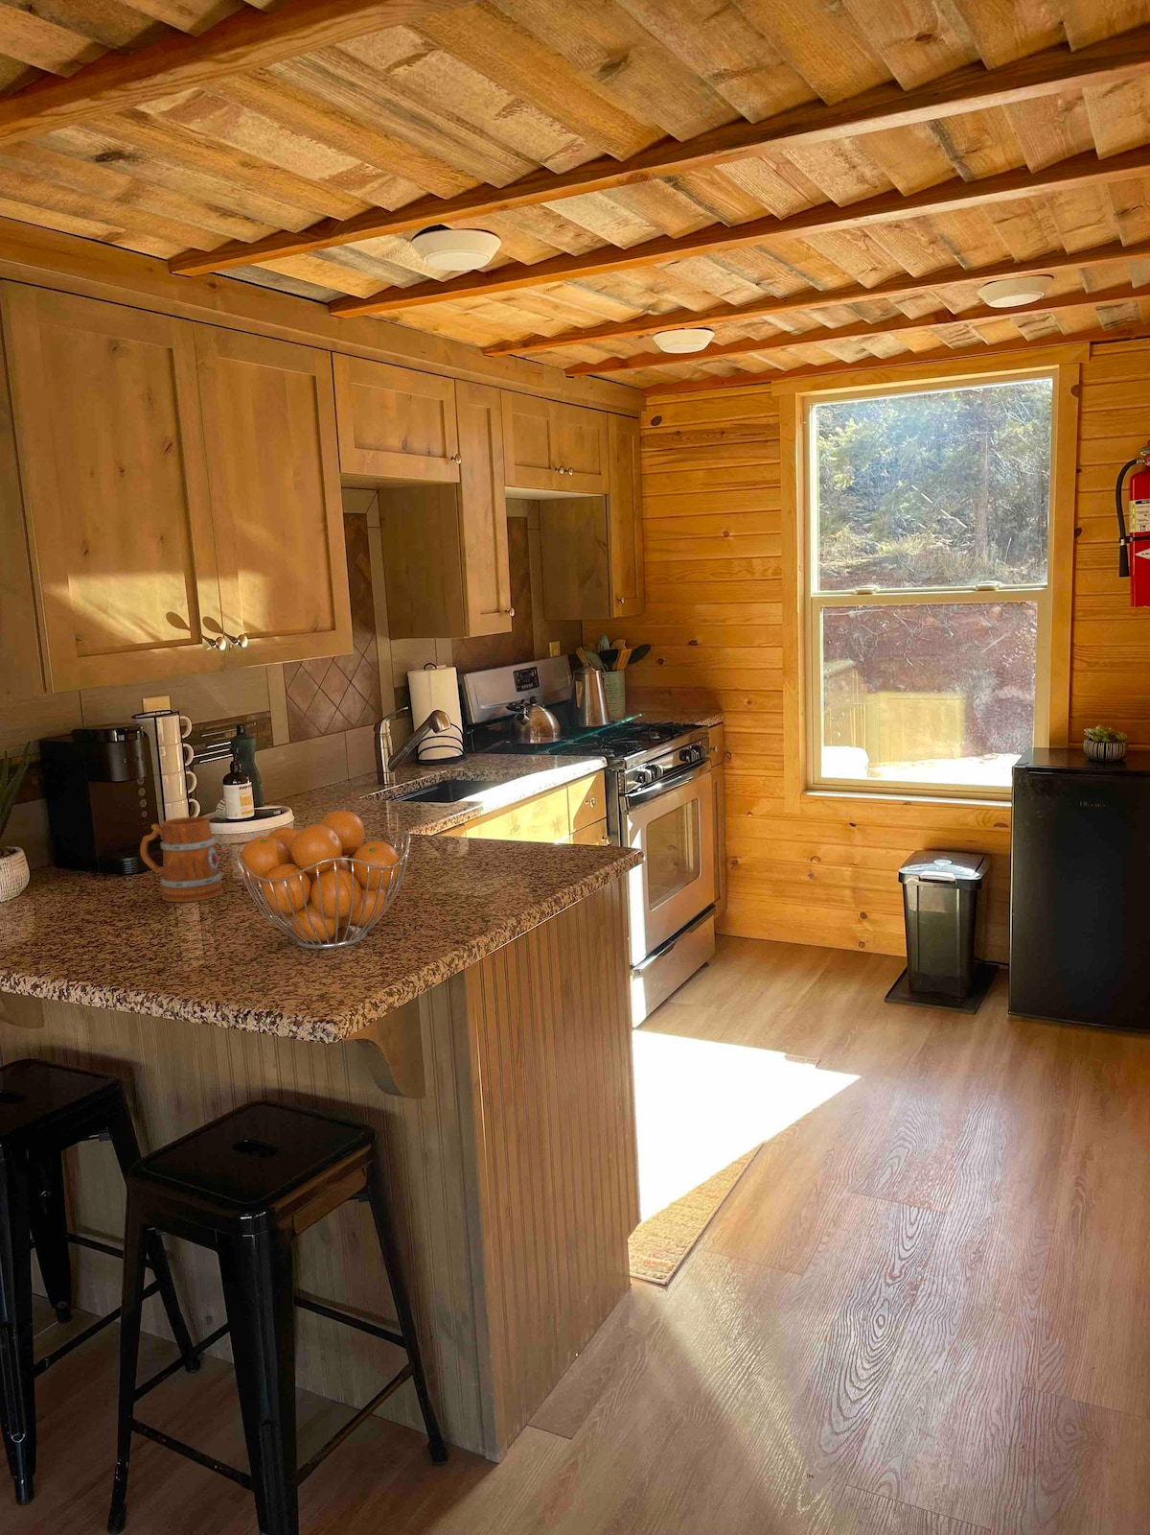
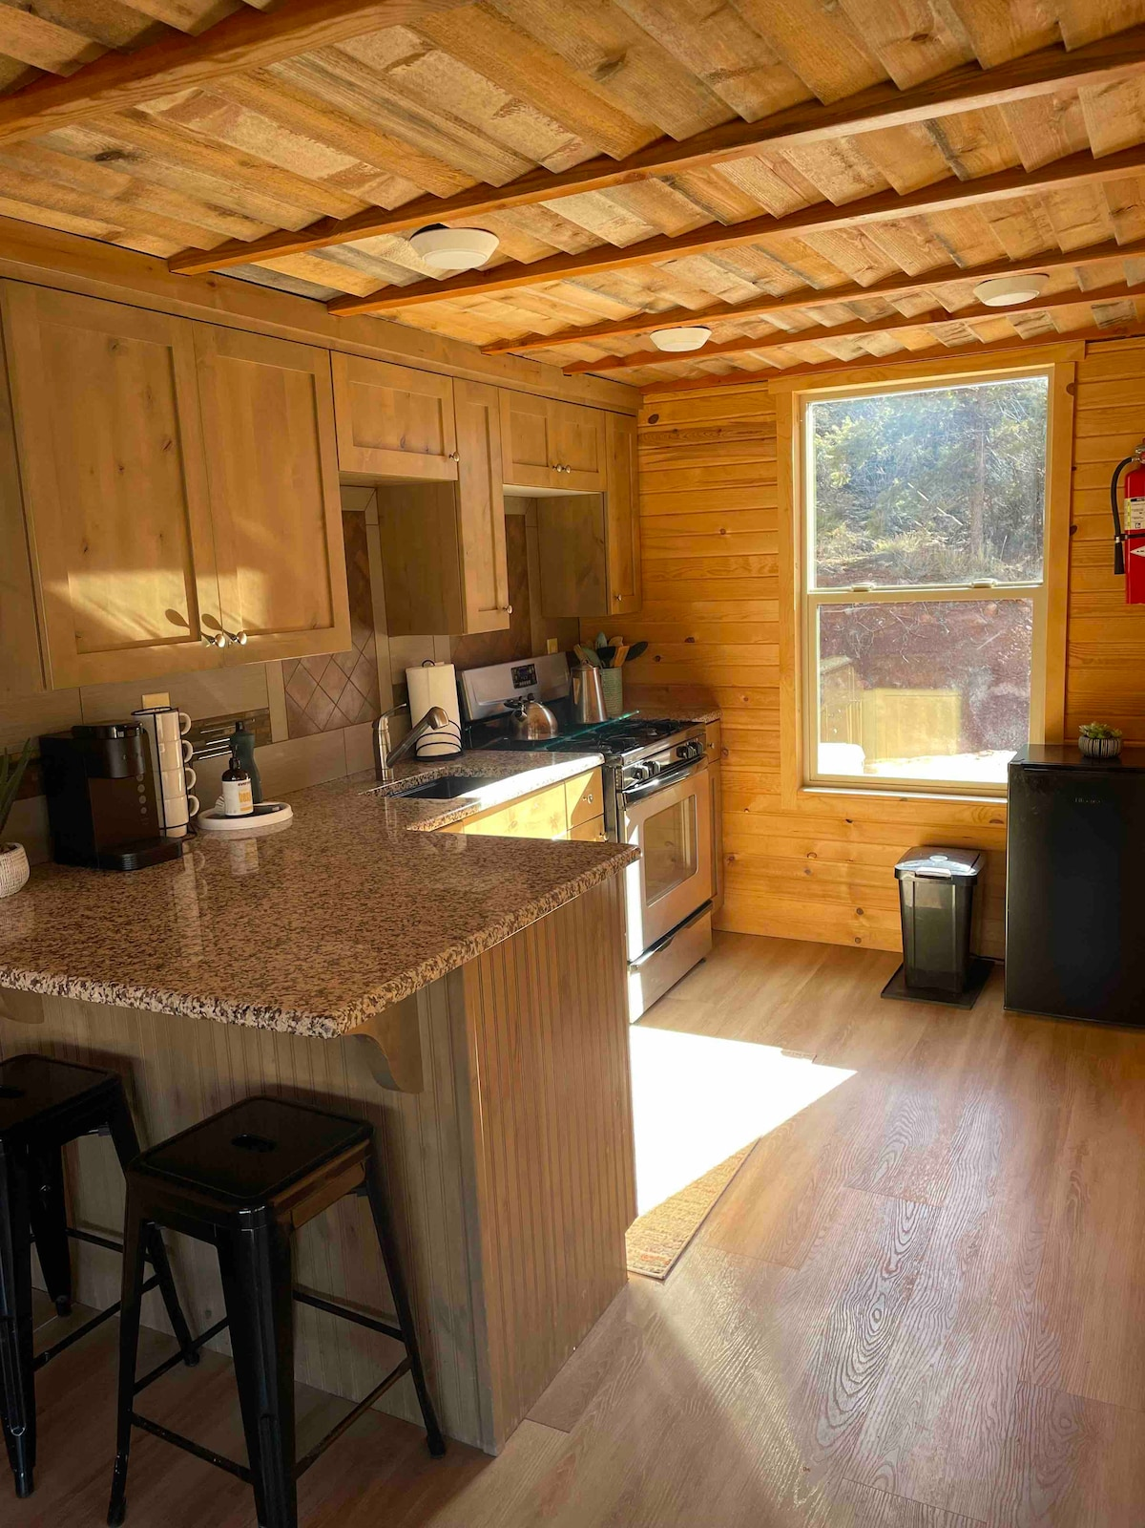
- mug [139,816,225,903]
- fruit basket [234,810,411,950]
